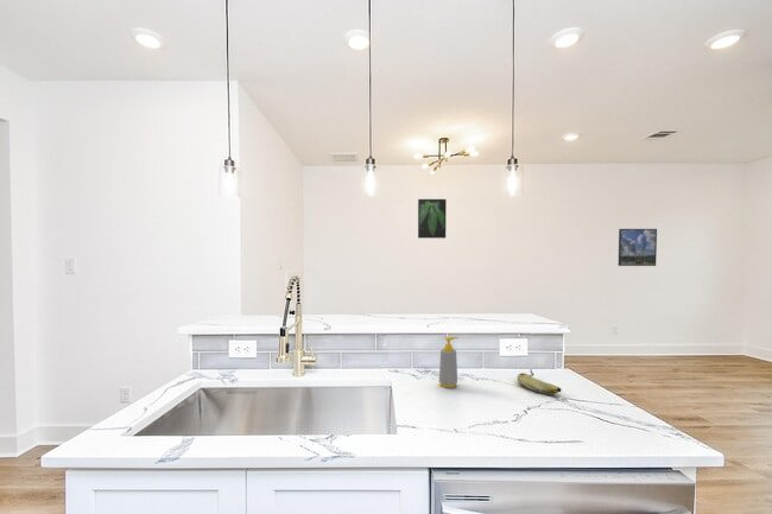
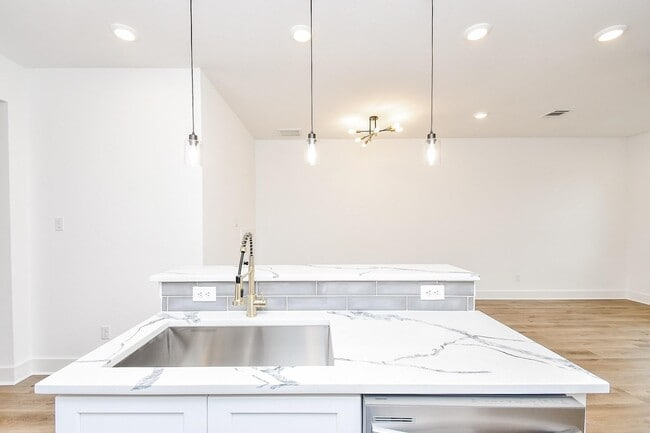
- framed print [417,198,448,240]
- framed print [618,228,658,267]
- fruit [517,368,562,395]
- soap bottle [438,336,460,389]
